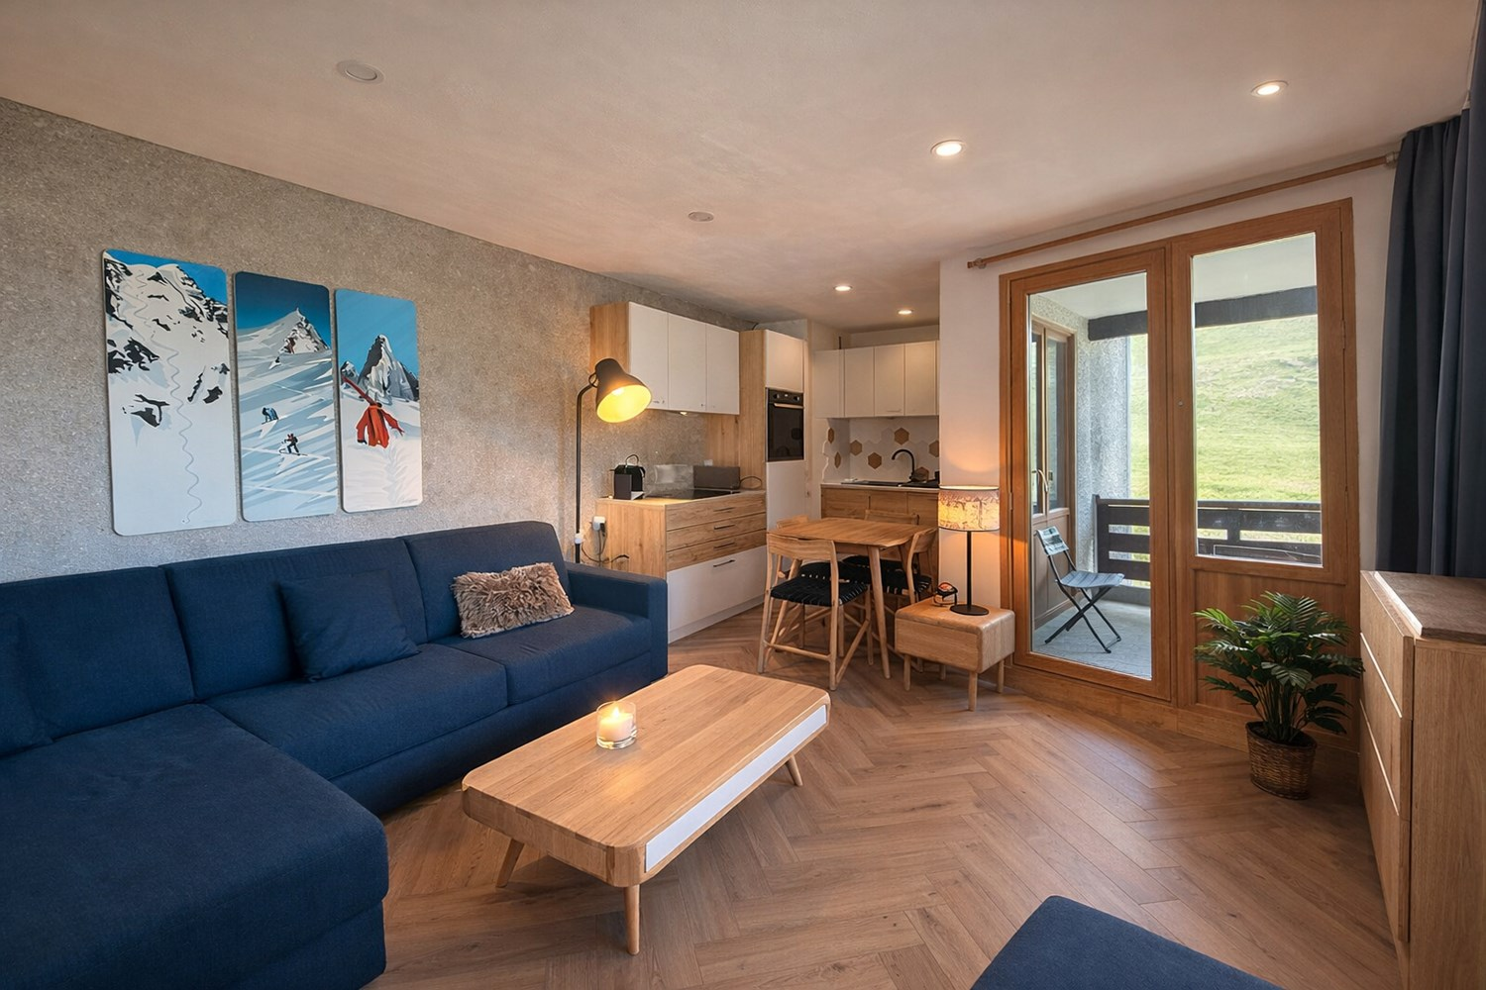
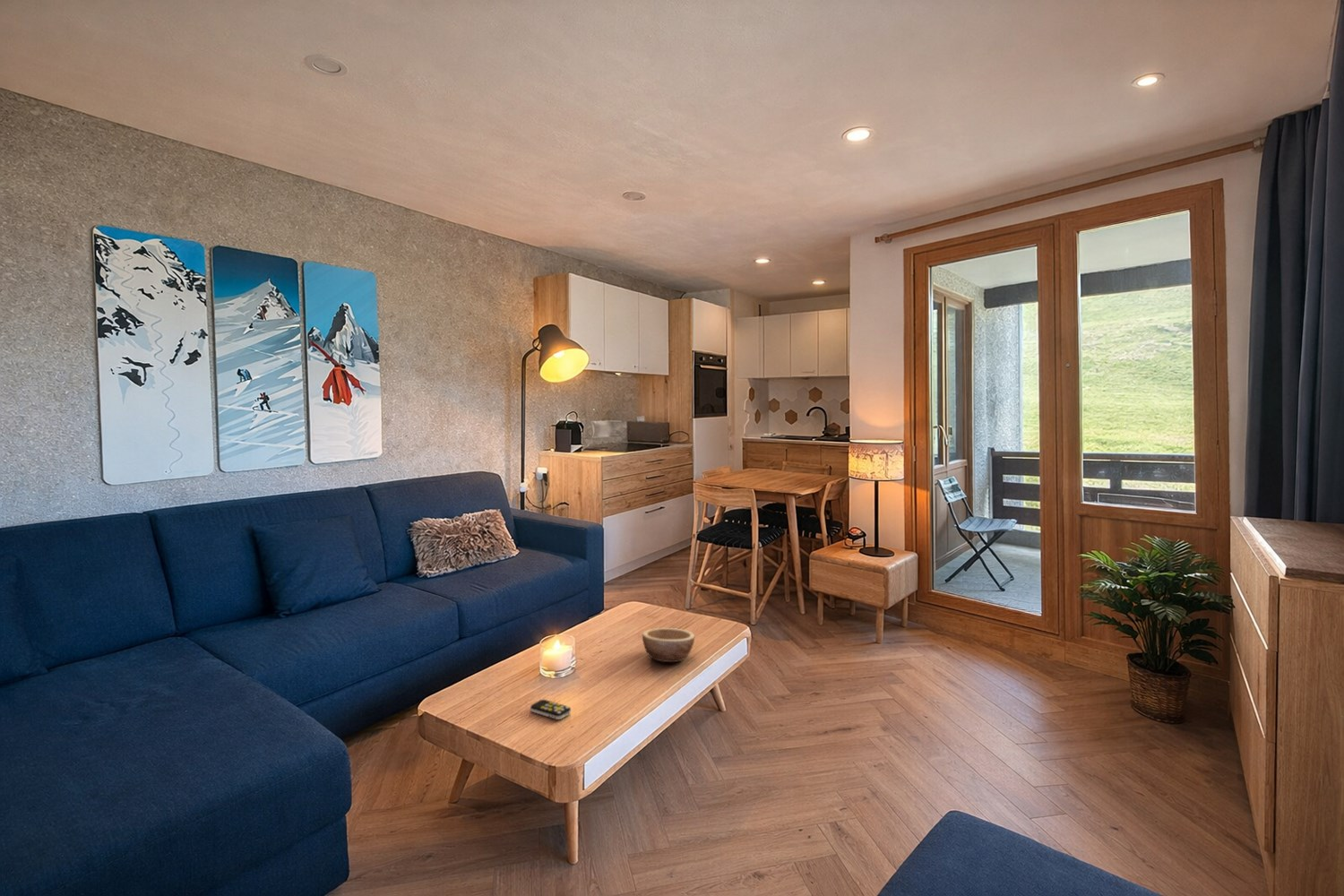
+ remote control [530,699,572,720]
+ bowl [642,627,695,663]
